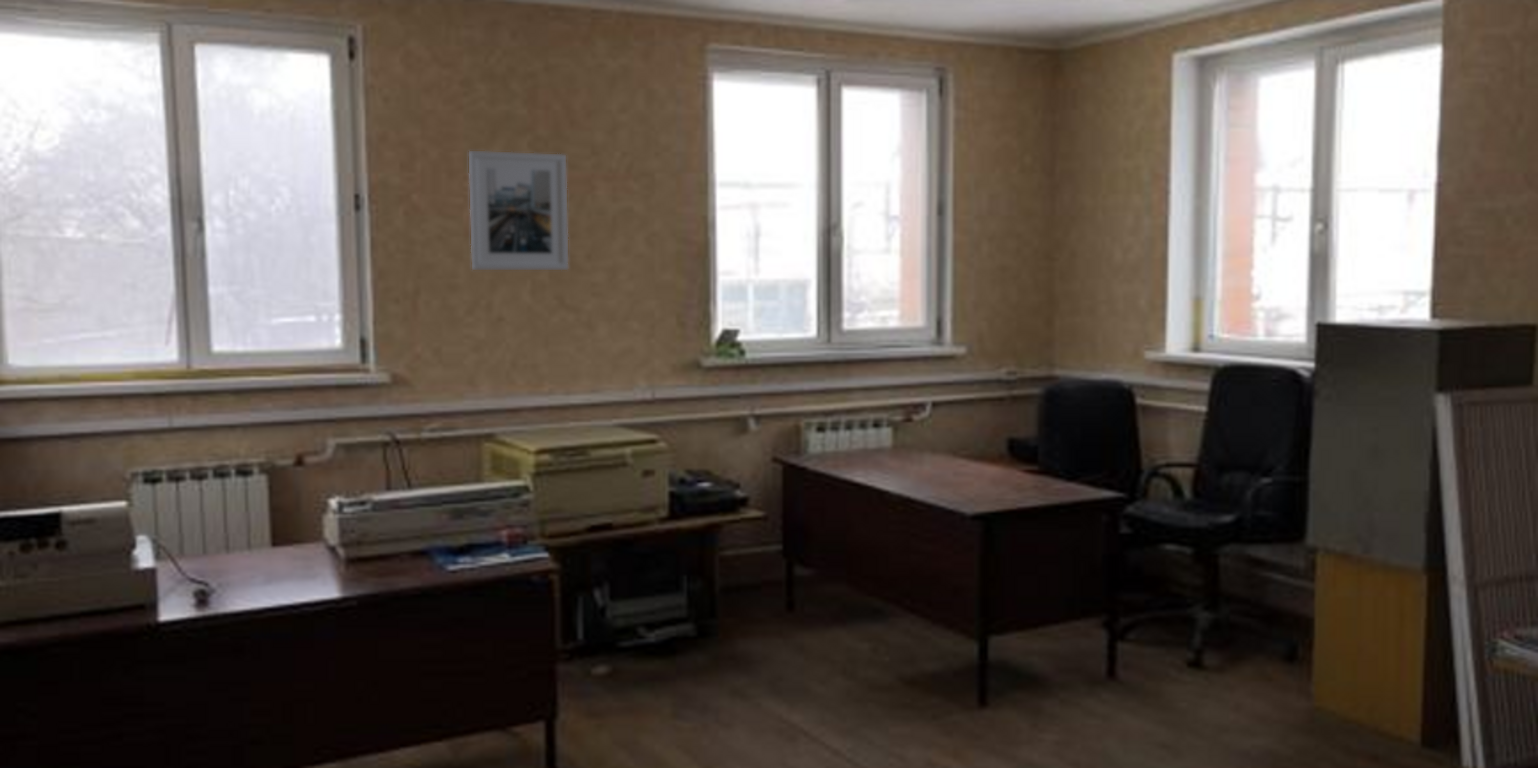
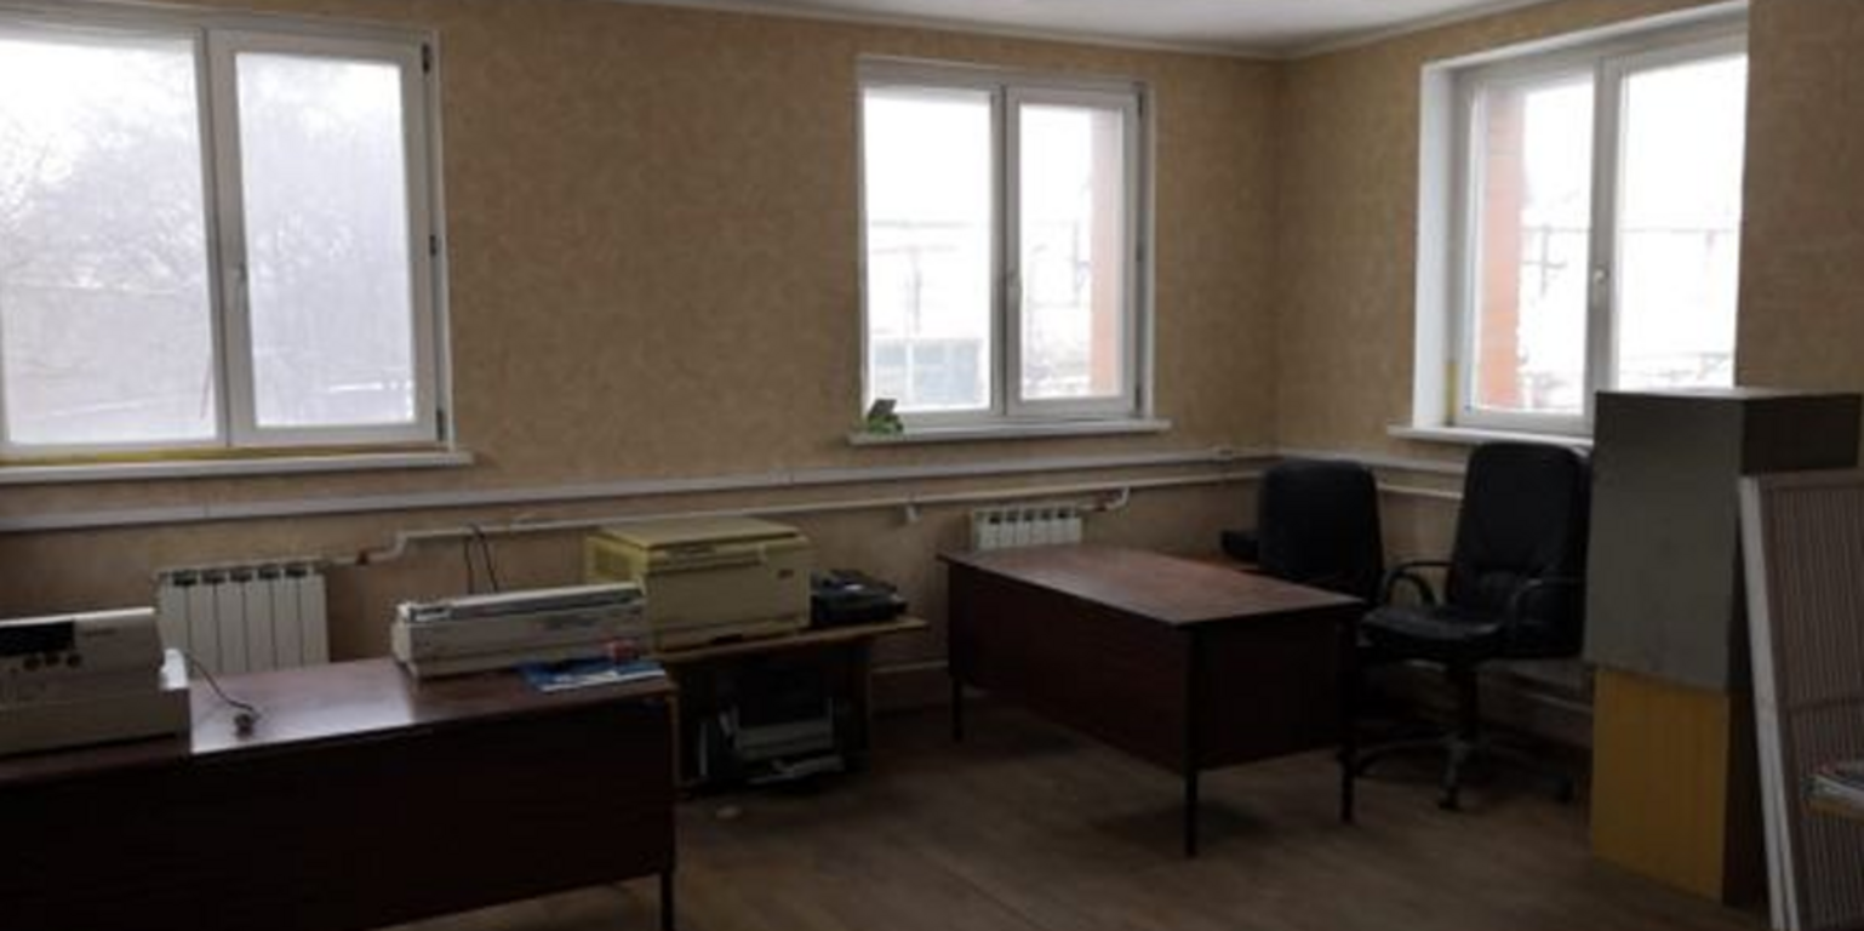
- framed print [468,150,569,271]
